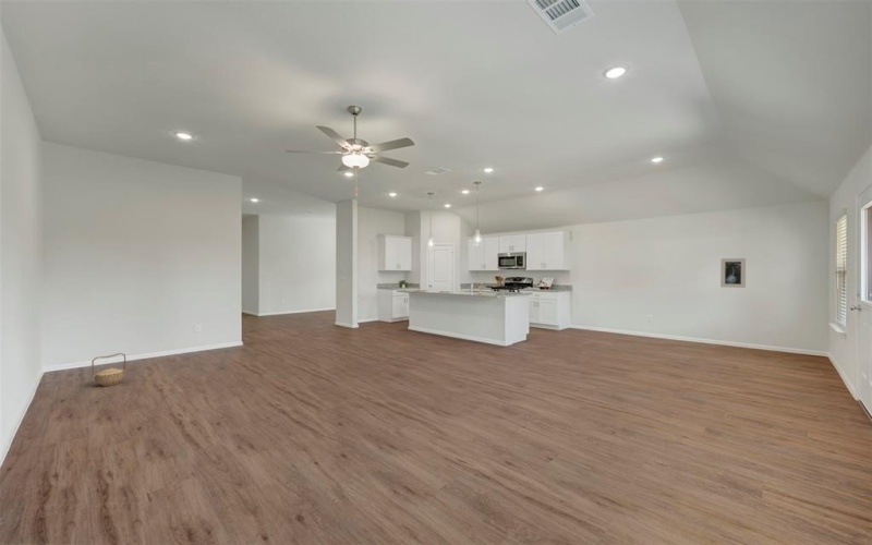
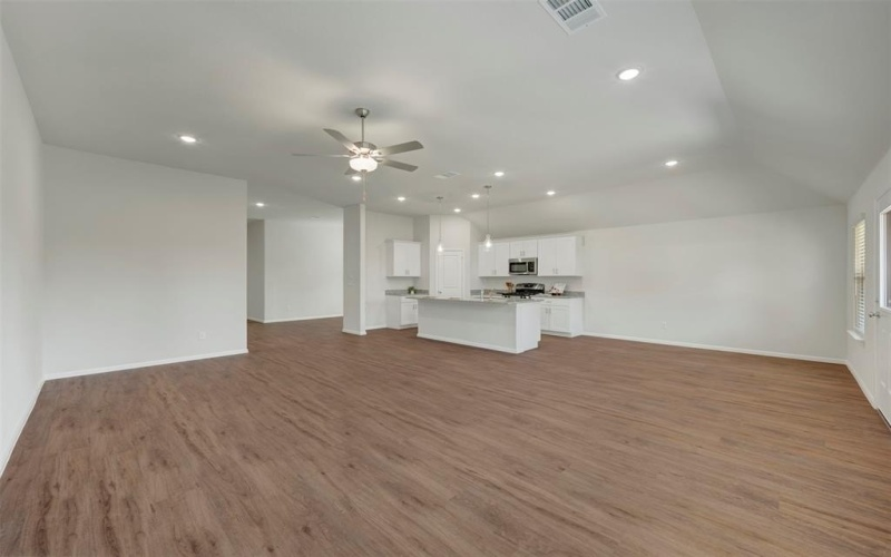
- basket [90,352,126,387]
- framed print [719,257,747,289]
